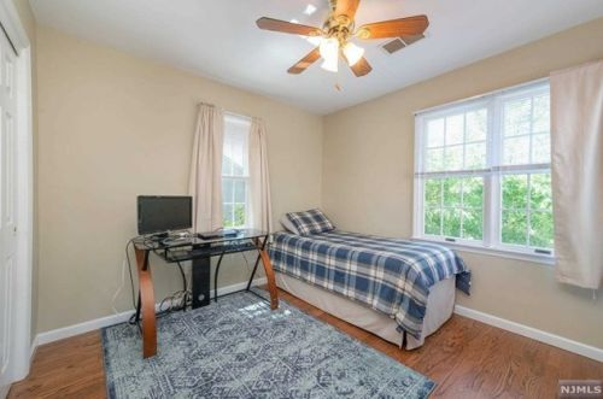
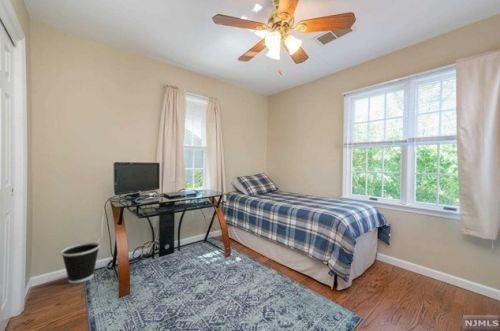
+ wastebasket [60,241,101,284]
